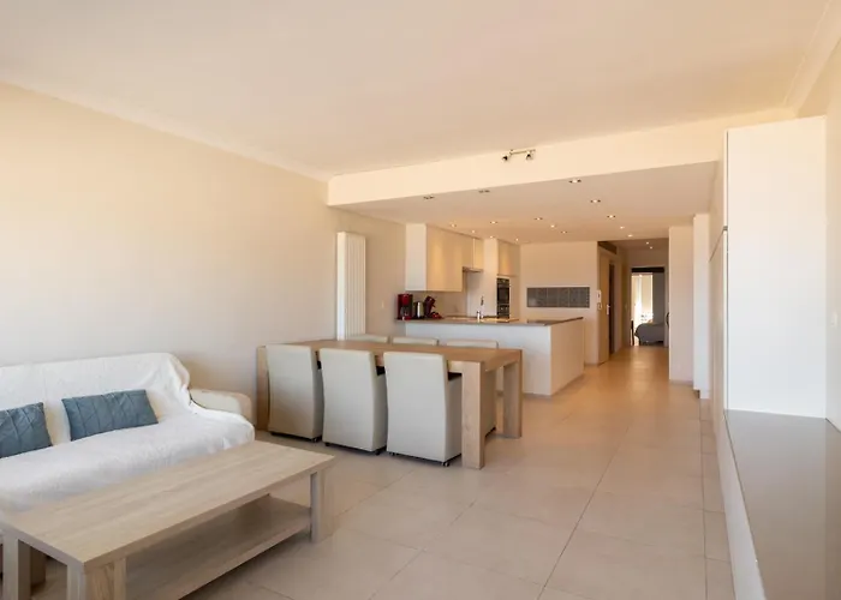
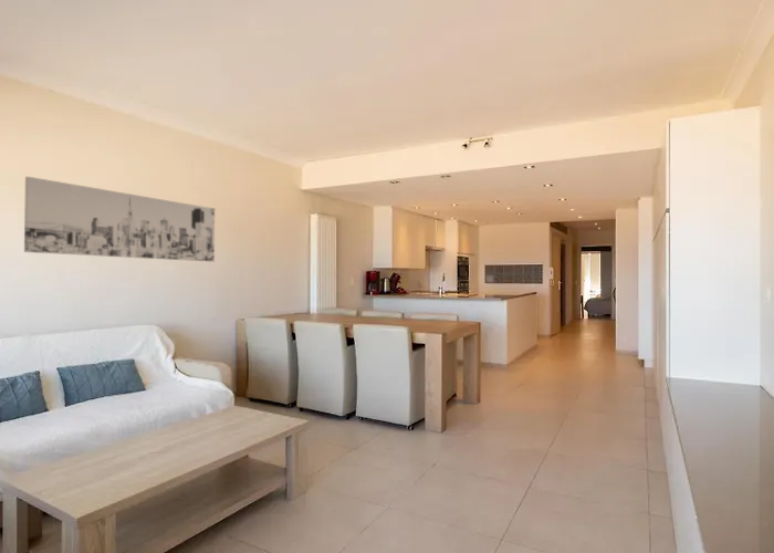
+ wall art [23,176,216,262]
